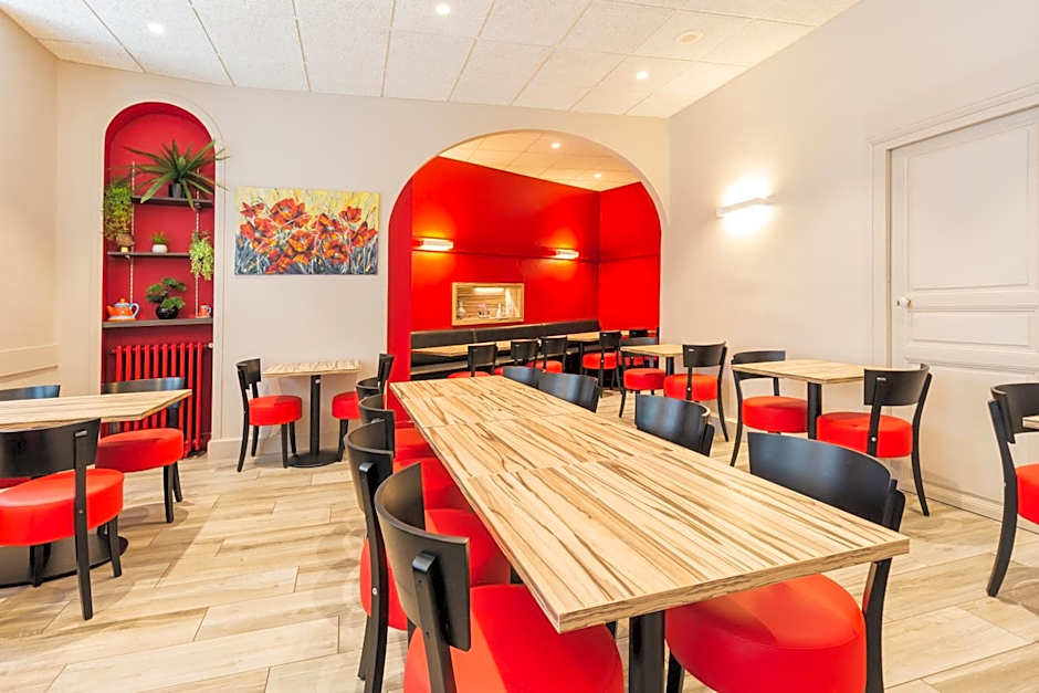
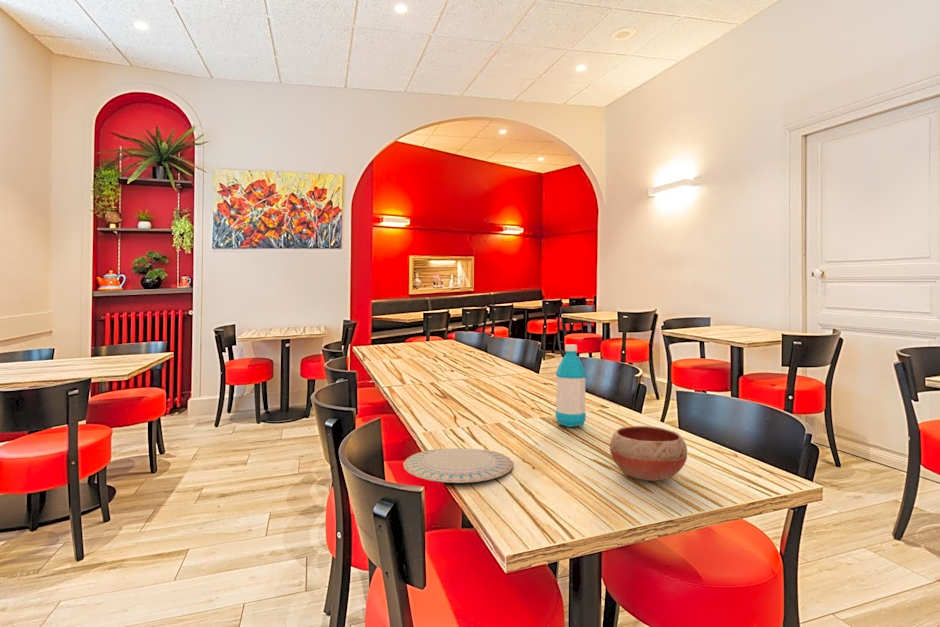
+ water bottle [555,344,587,428]
+ chinaware [403,447,514,484]
+ bowl [609,425,688,482]
